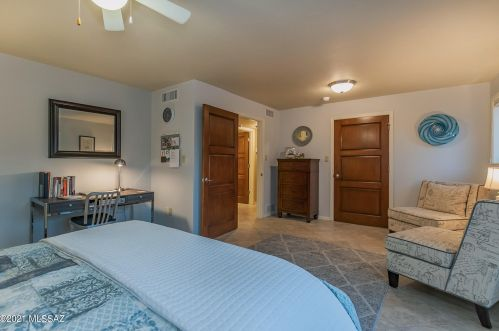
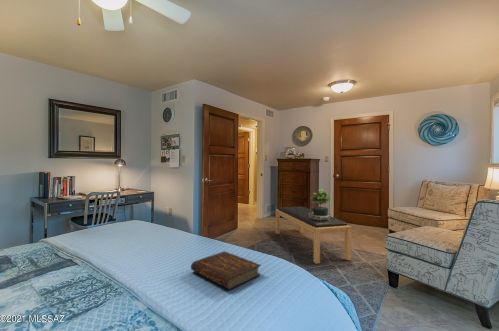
+ book [190,250,262,291]
+ potted plant [309,188,338,221]
+ bench [275,206,352,265]
